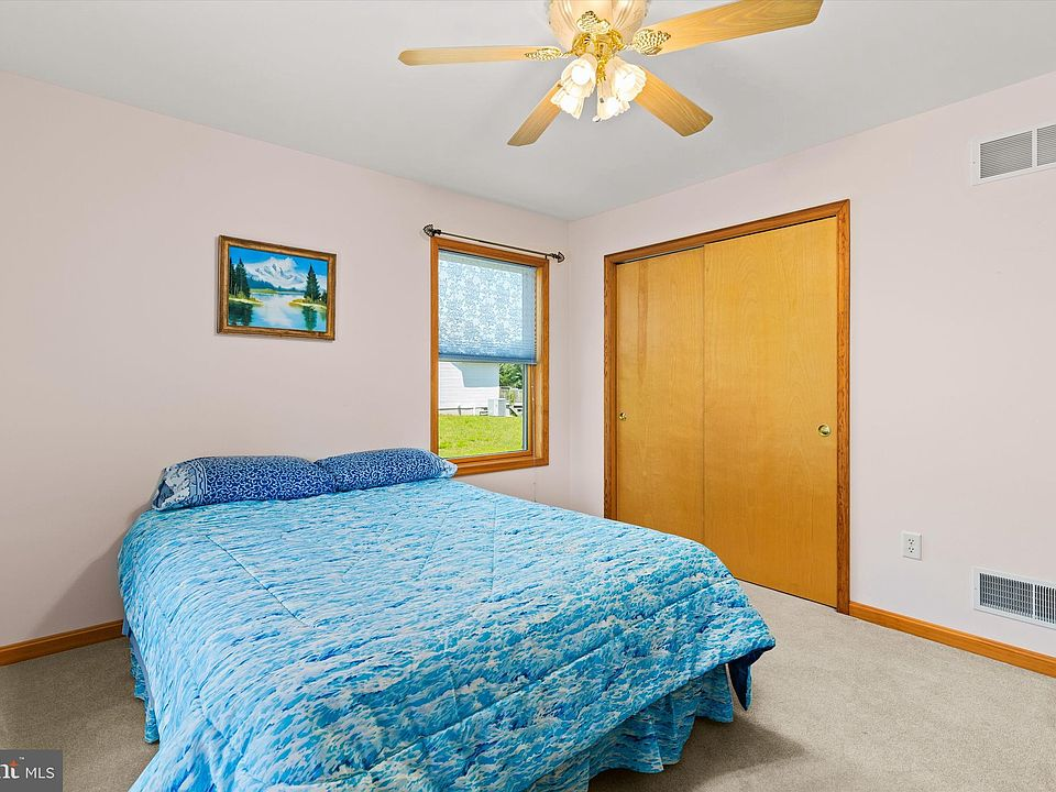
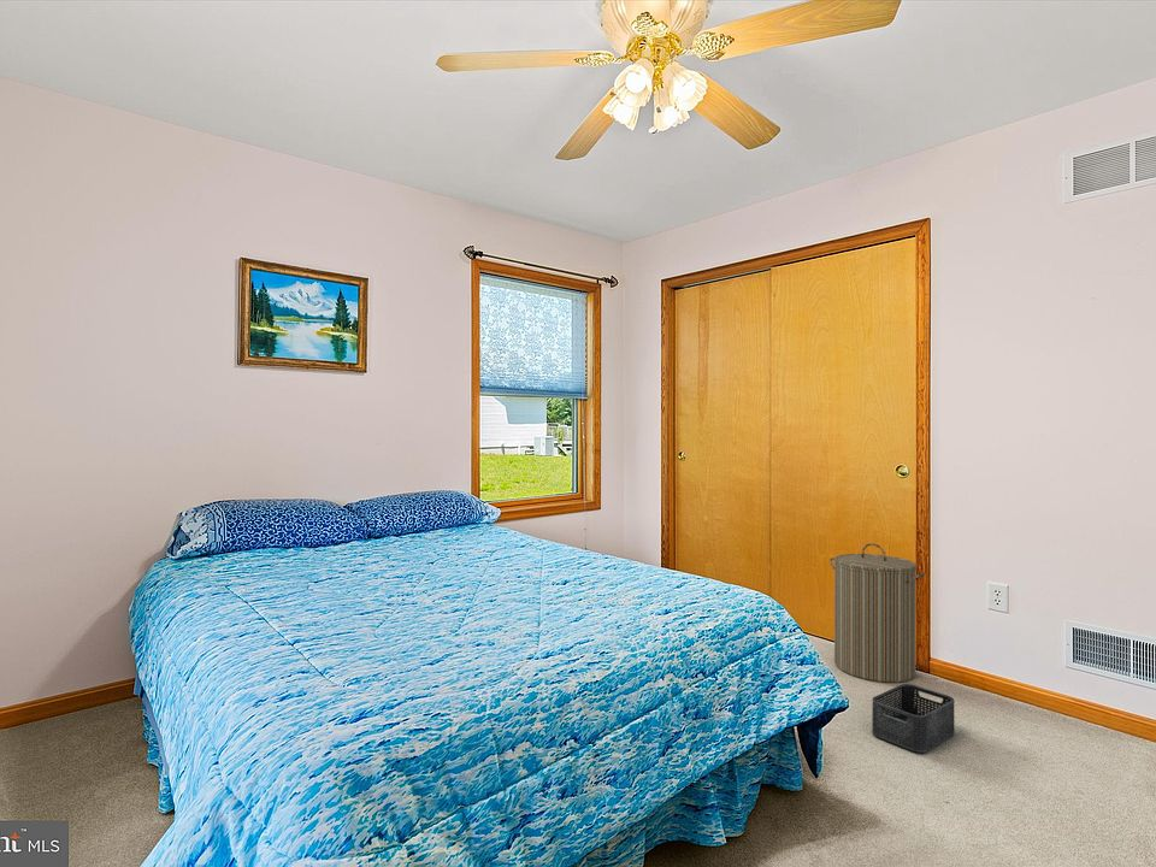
+ laundry hamper [828,542,926,684]
+ storage bin [871,683,956,754]
